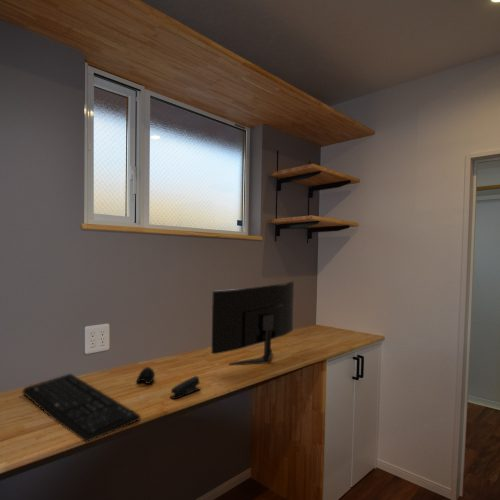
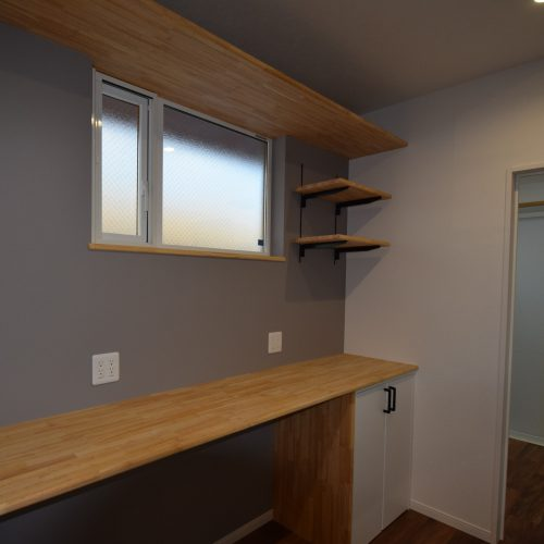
- monitor [211,281,295,366]
- stapler [169,375,201,400]
- keyboard [21,373,142,443]
- computer mouse [136,366,156,385]
